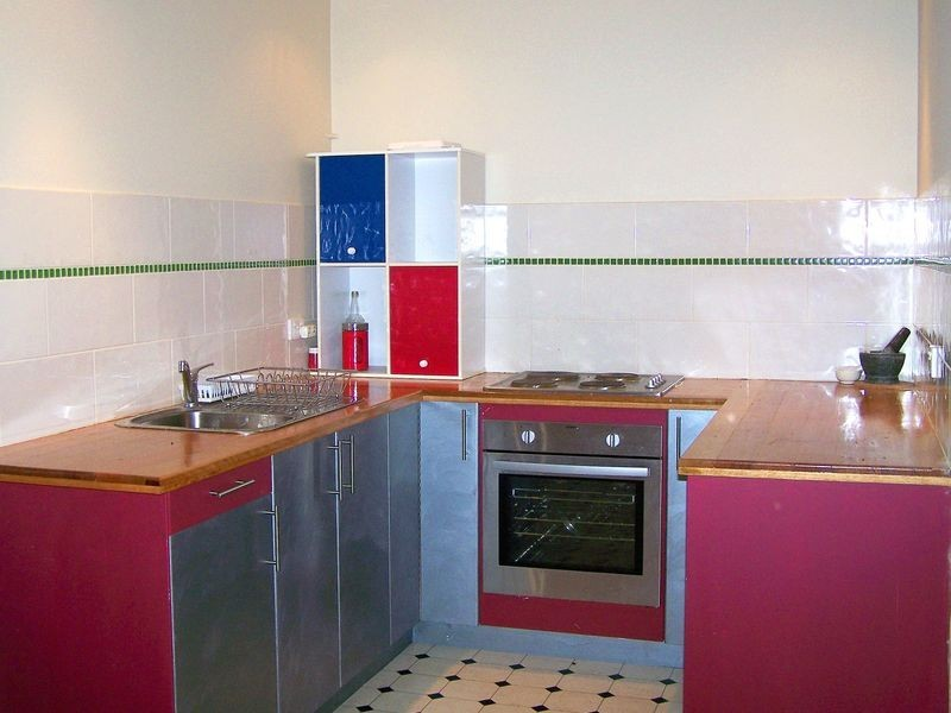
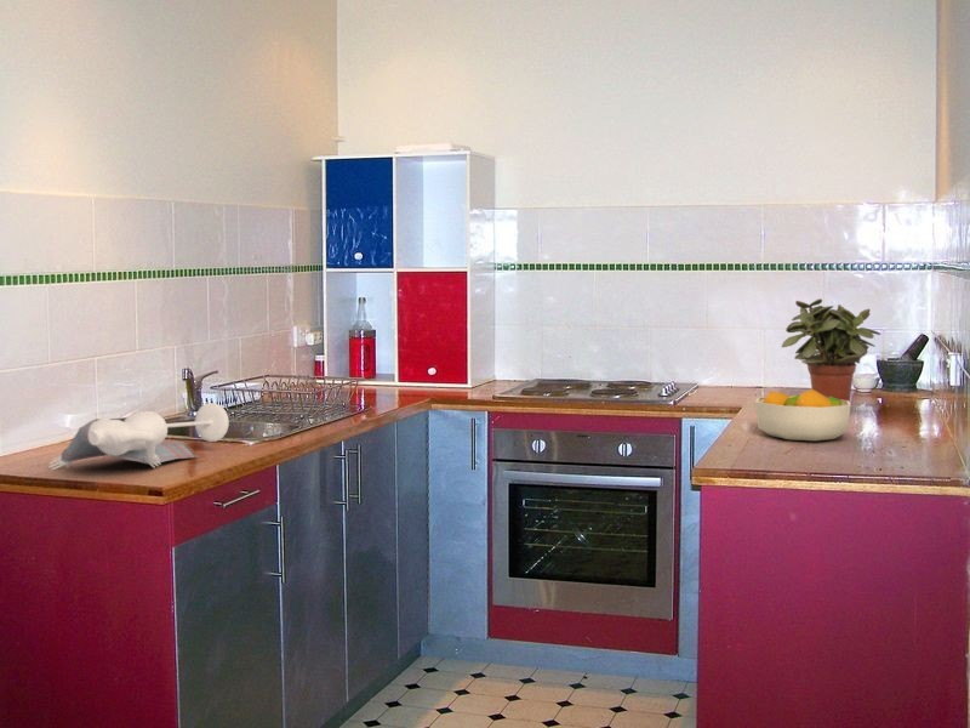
+ fruit bowl [754,388,852,442]
+ shawl [47,402,230,471]
+ potted plant [780,297,881,402]
